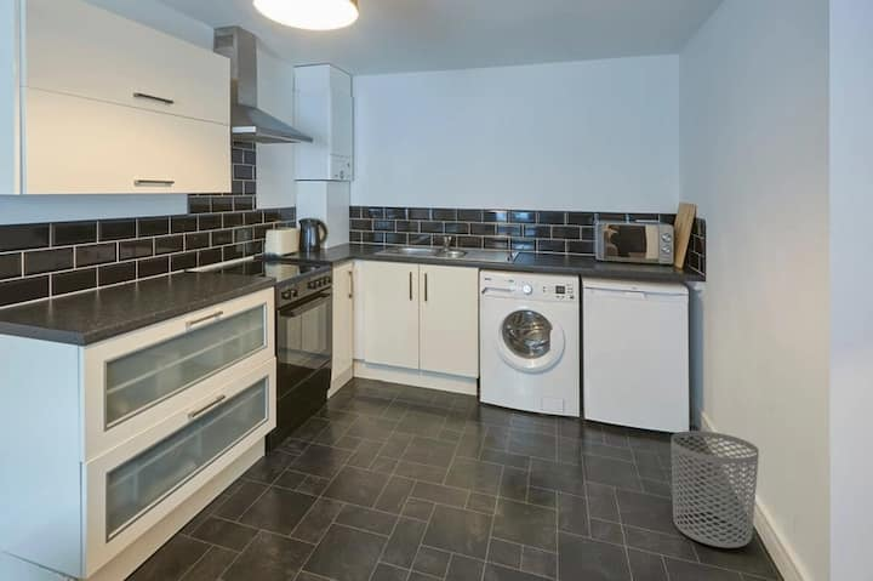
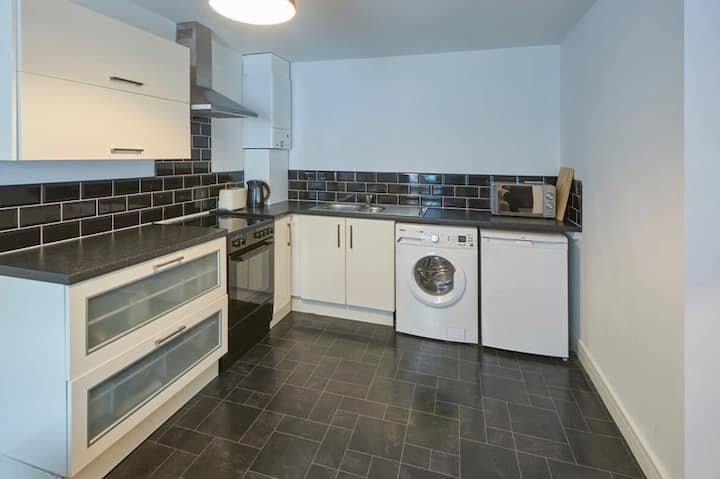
- waste bin [671,429,760,549]
